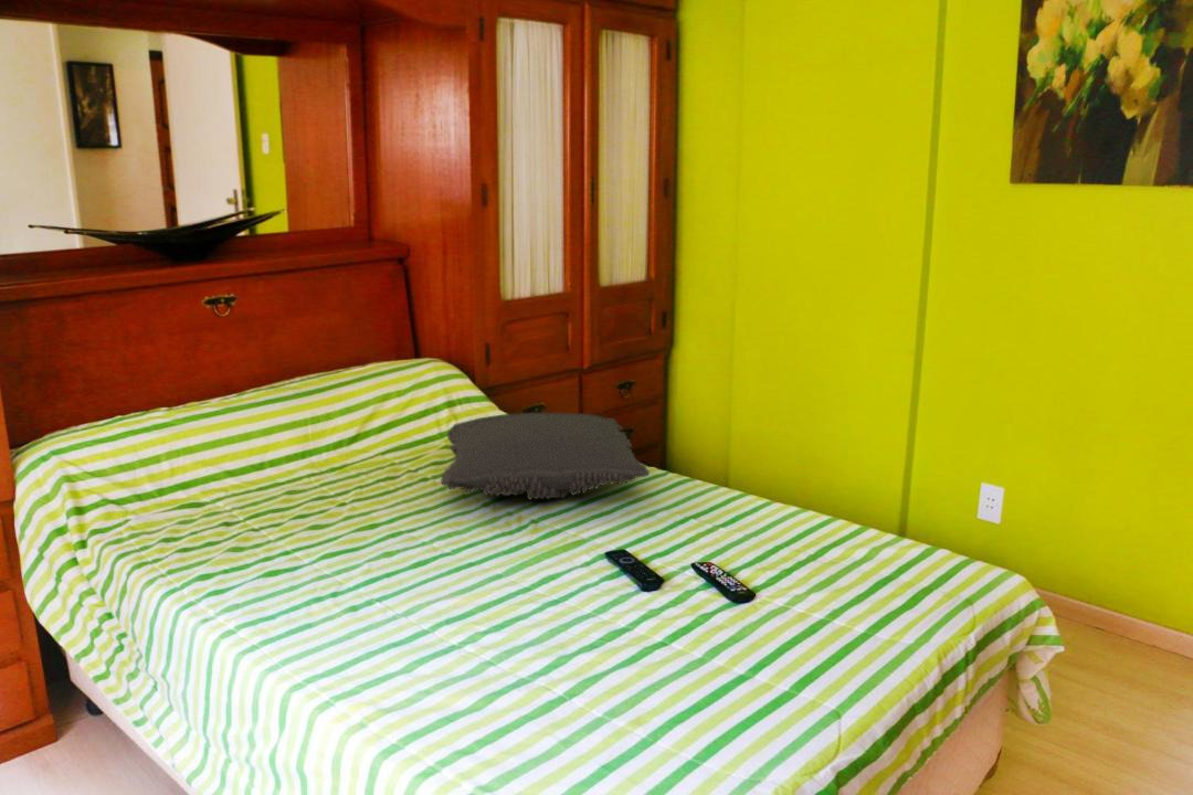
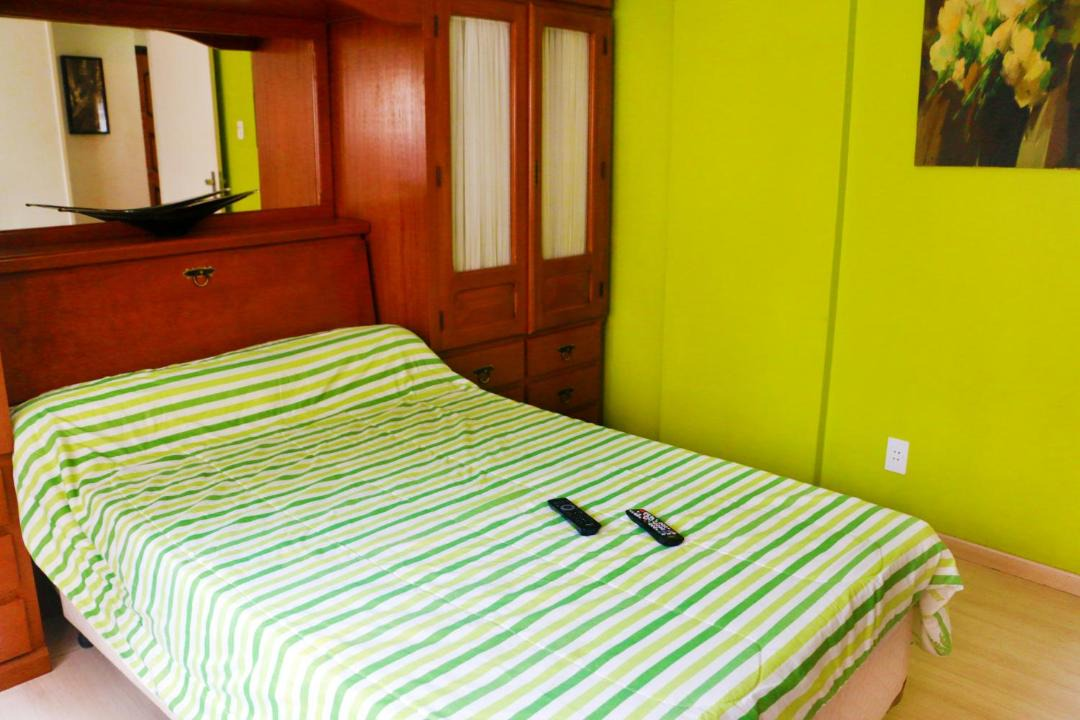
- pillow [440,412,651,501]
